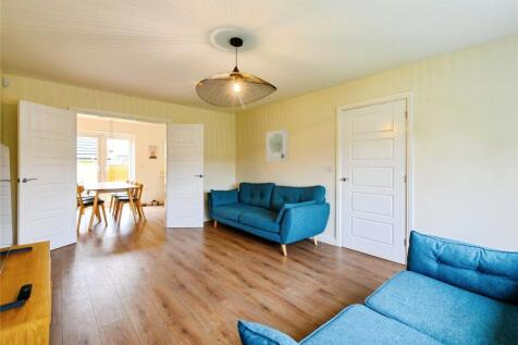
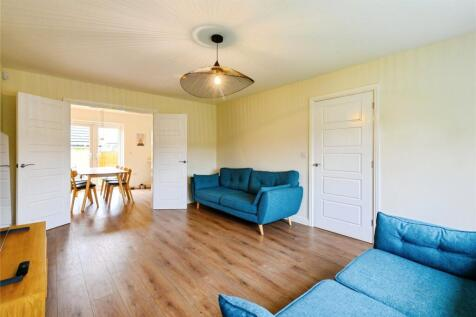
- wall art [266,127,289,163]
